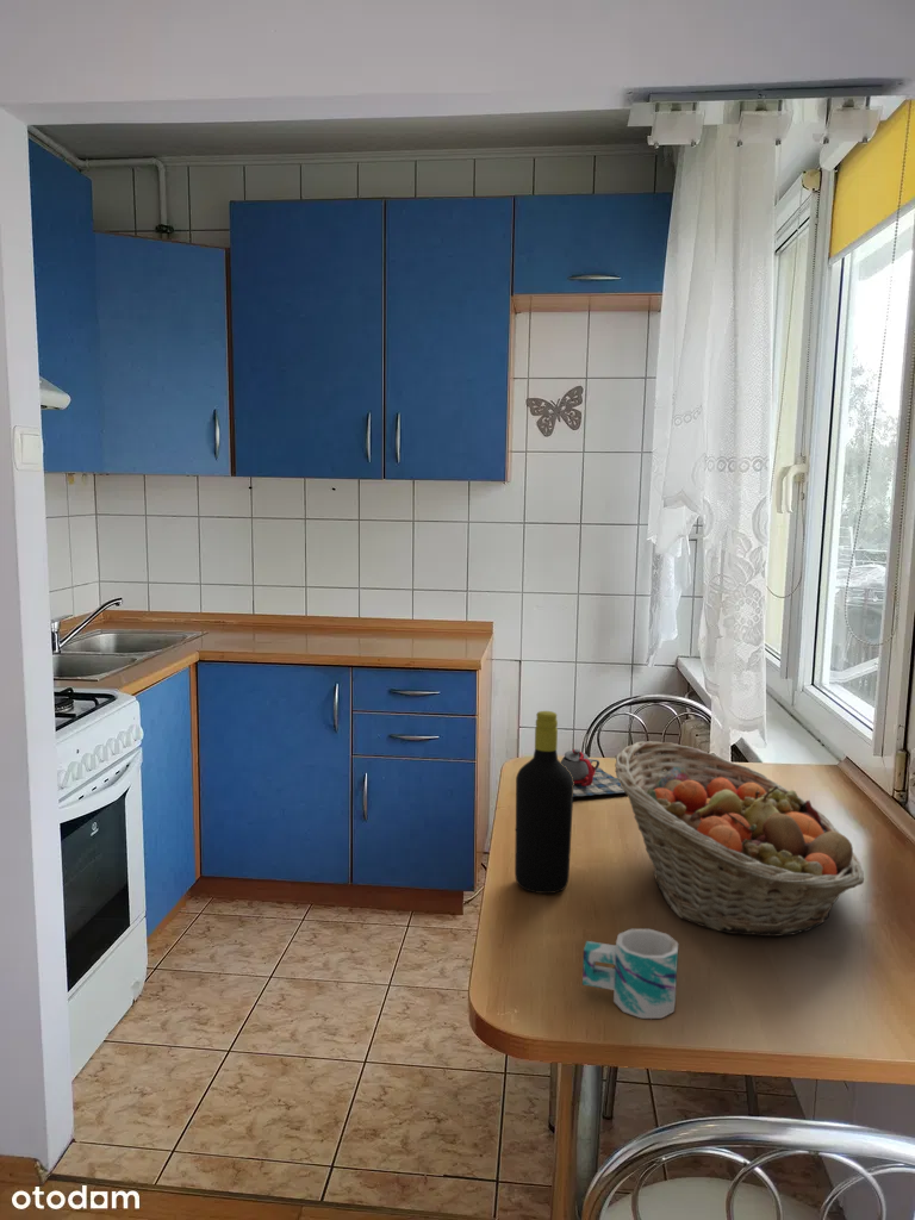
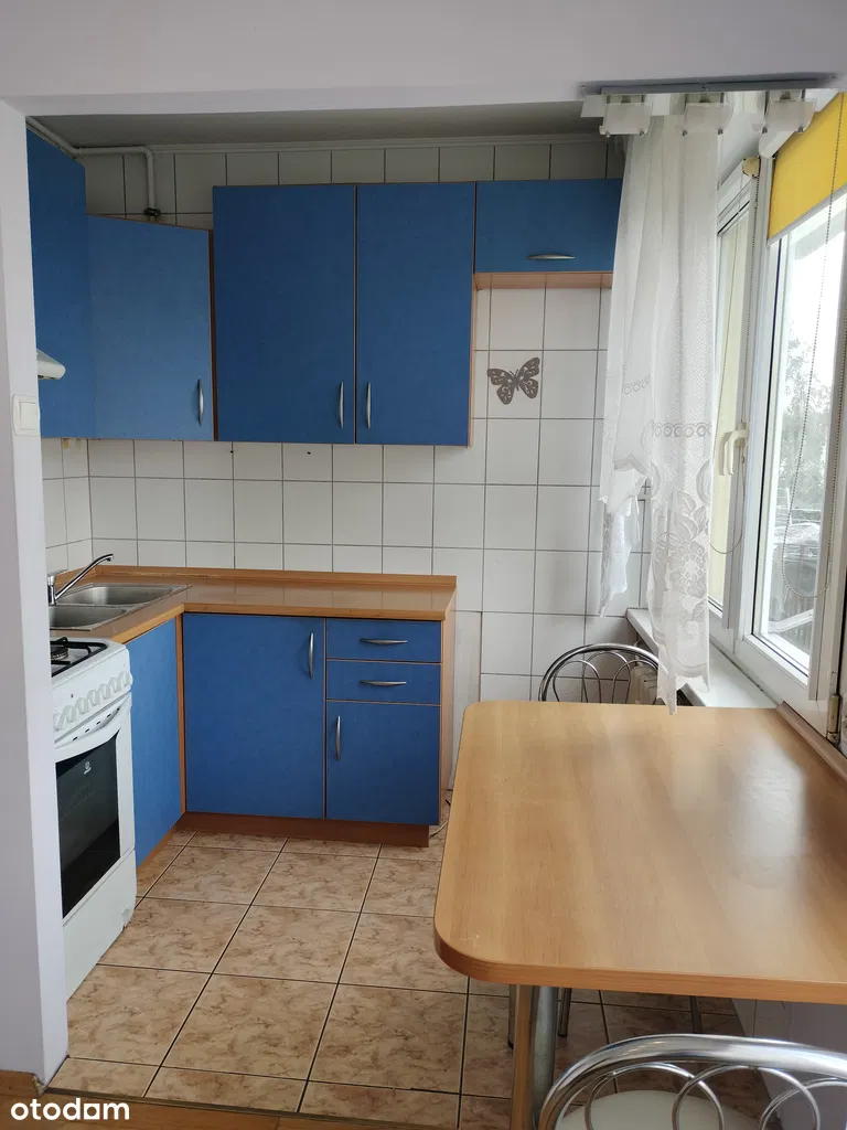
- mug [581,928,679,1020]
- teapot [560,748,625,797]
- bottle [513,710,574,895]
- fruit basket [614,740,865,938]
